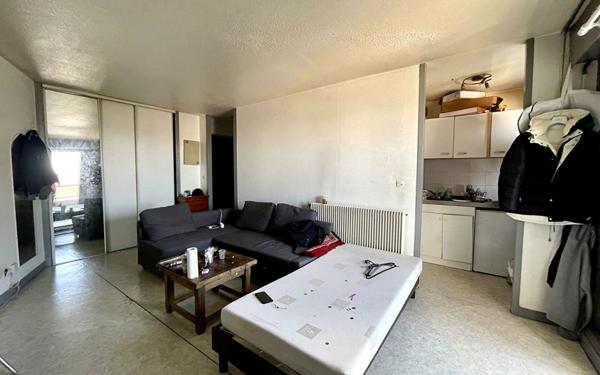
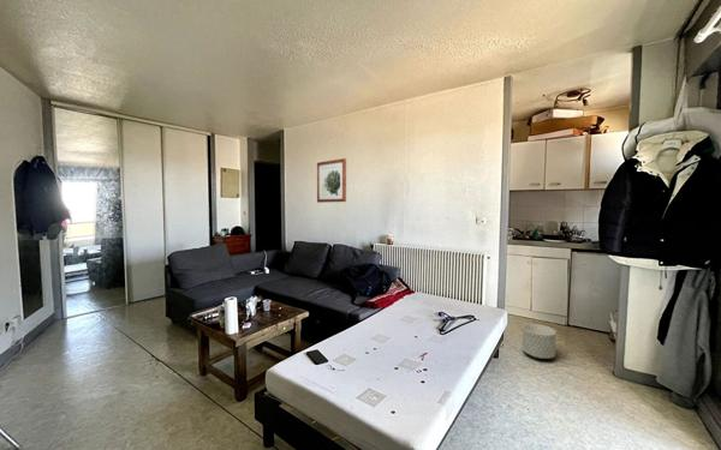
+ planter [522,323,558,360]
+ wall art [316,157,347,204]
